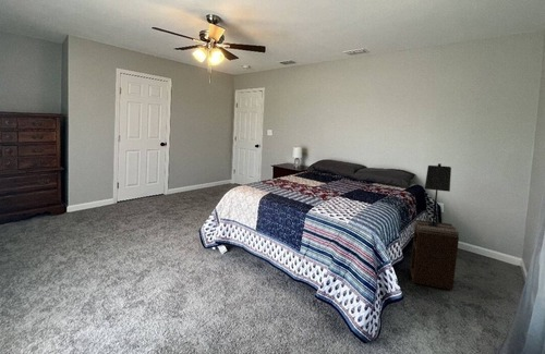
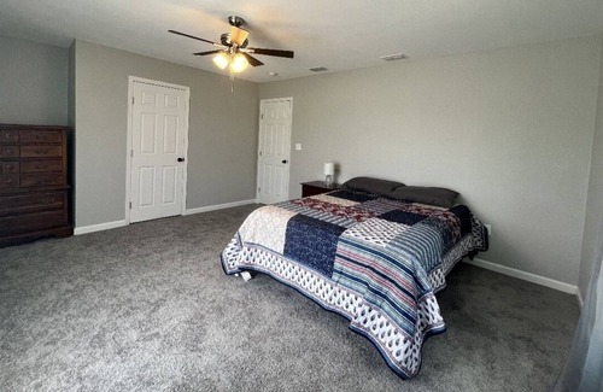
- table lamp [424,162,452,228]
- nightstand [410,219,460,291]
